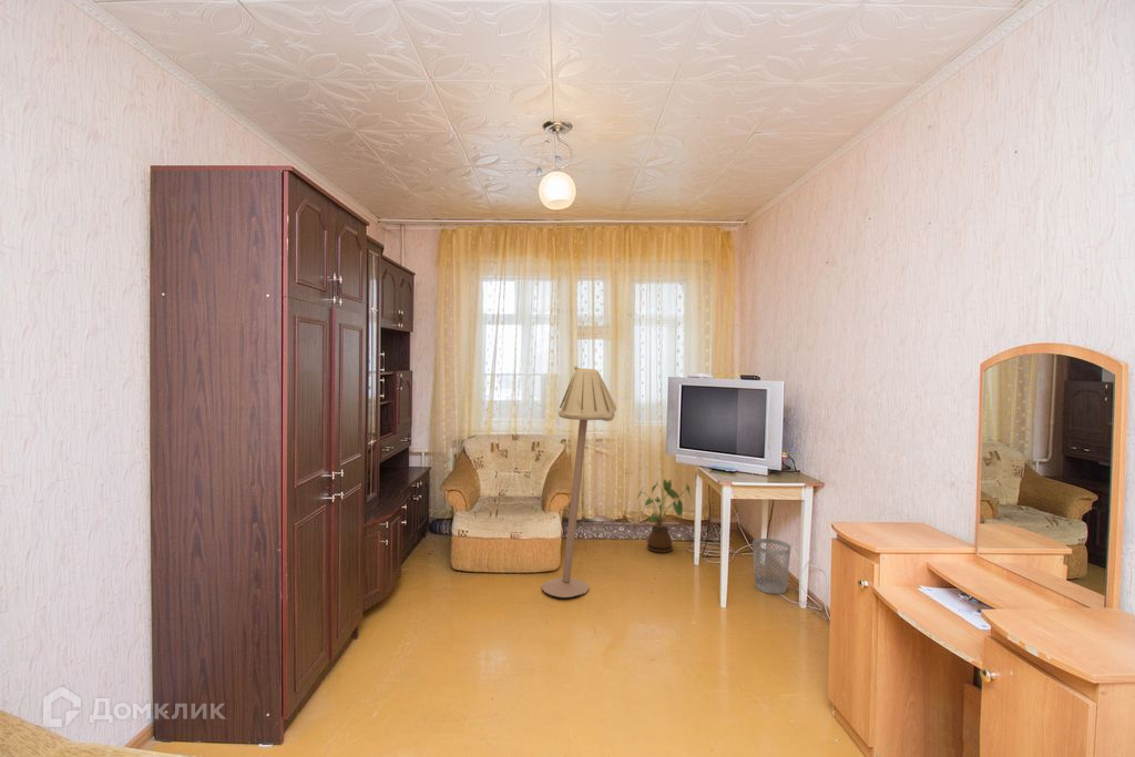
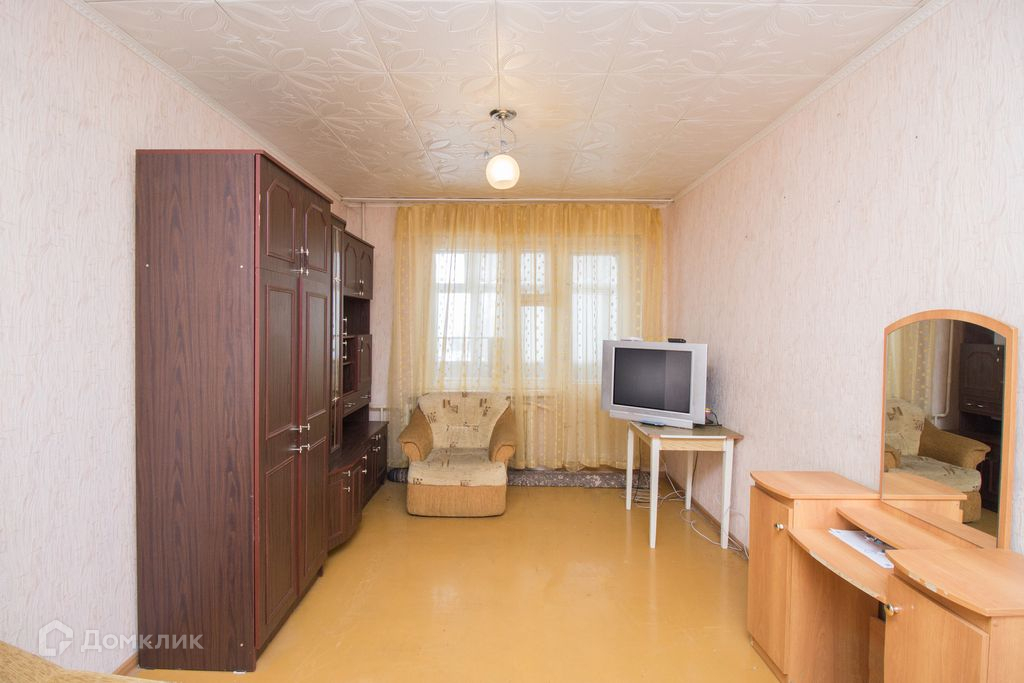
- floor lamp [541,365,617,599]
- wastebasket [751,538,791,595]
- house plant [635,479,693,554]
